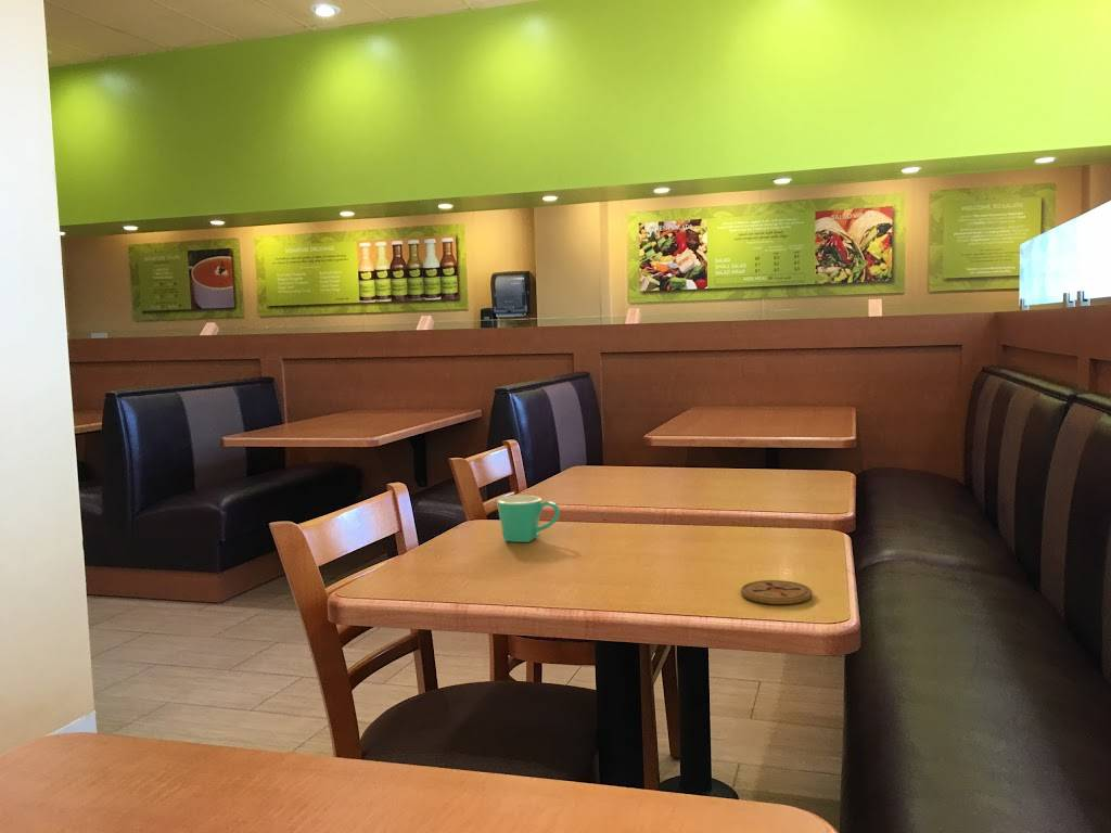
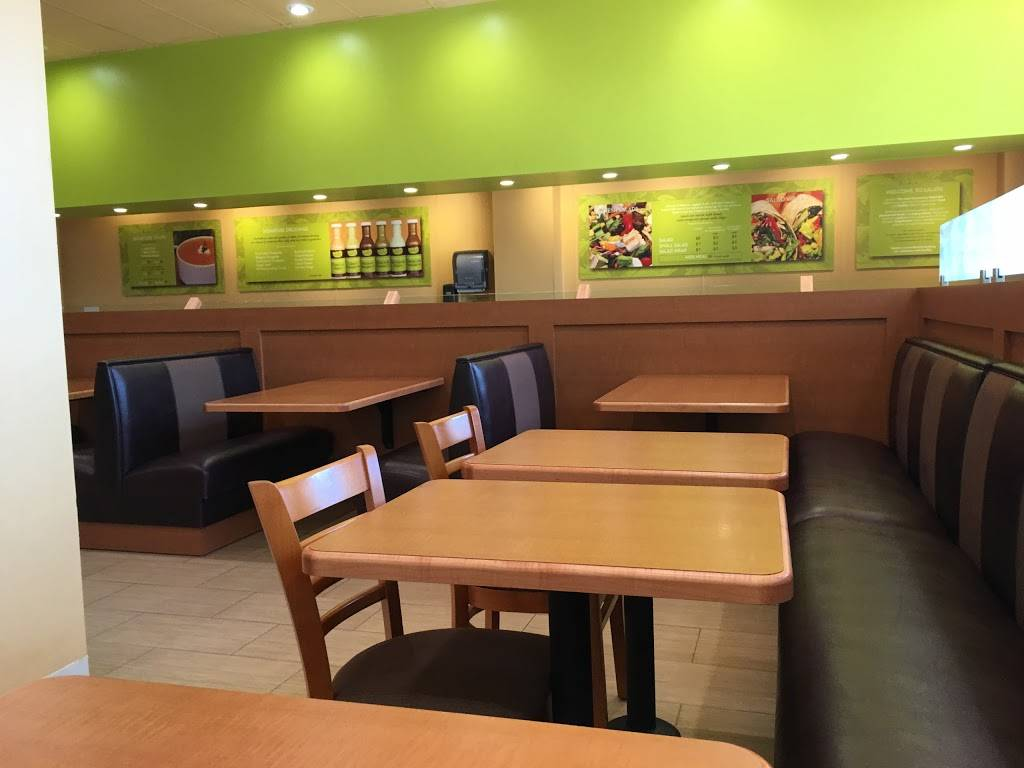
- mug [496,495,561,543]
- coaster [740,579,814,605]
